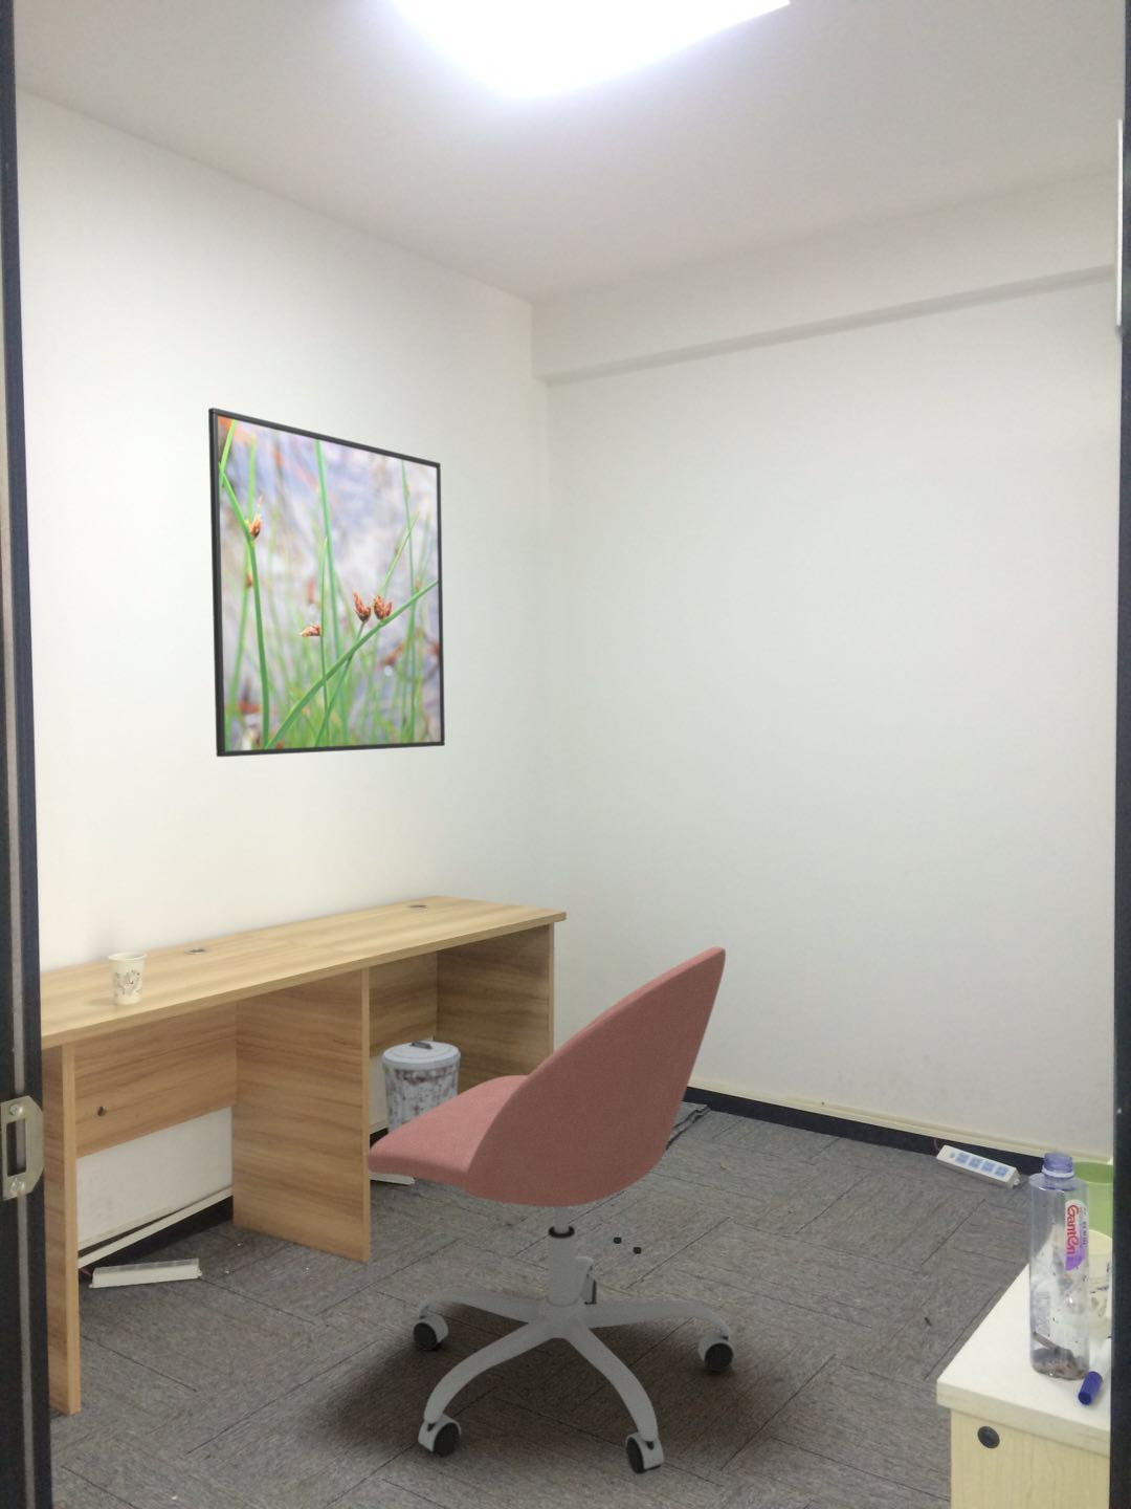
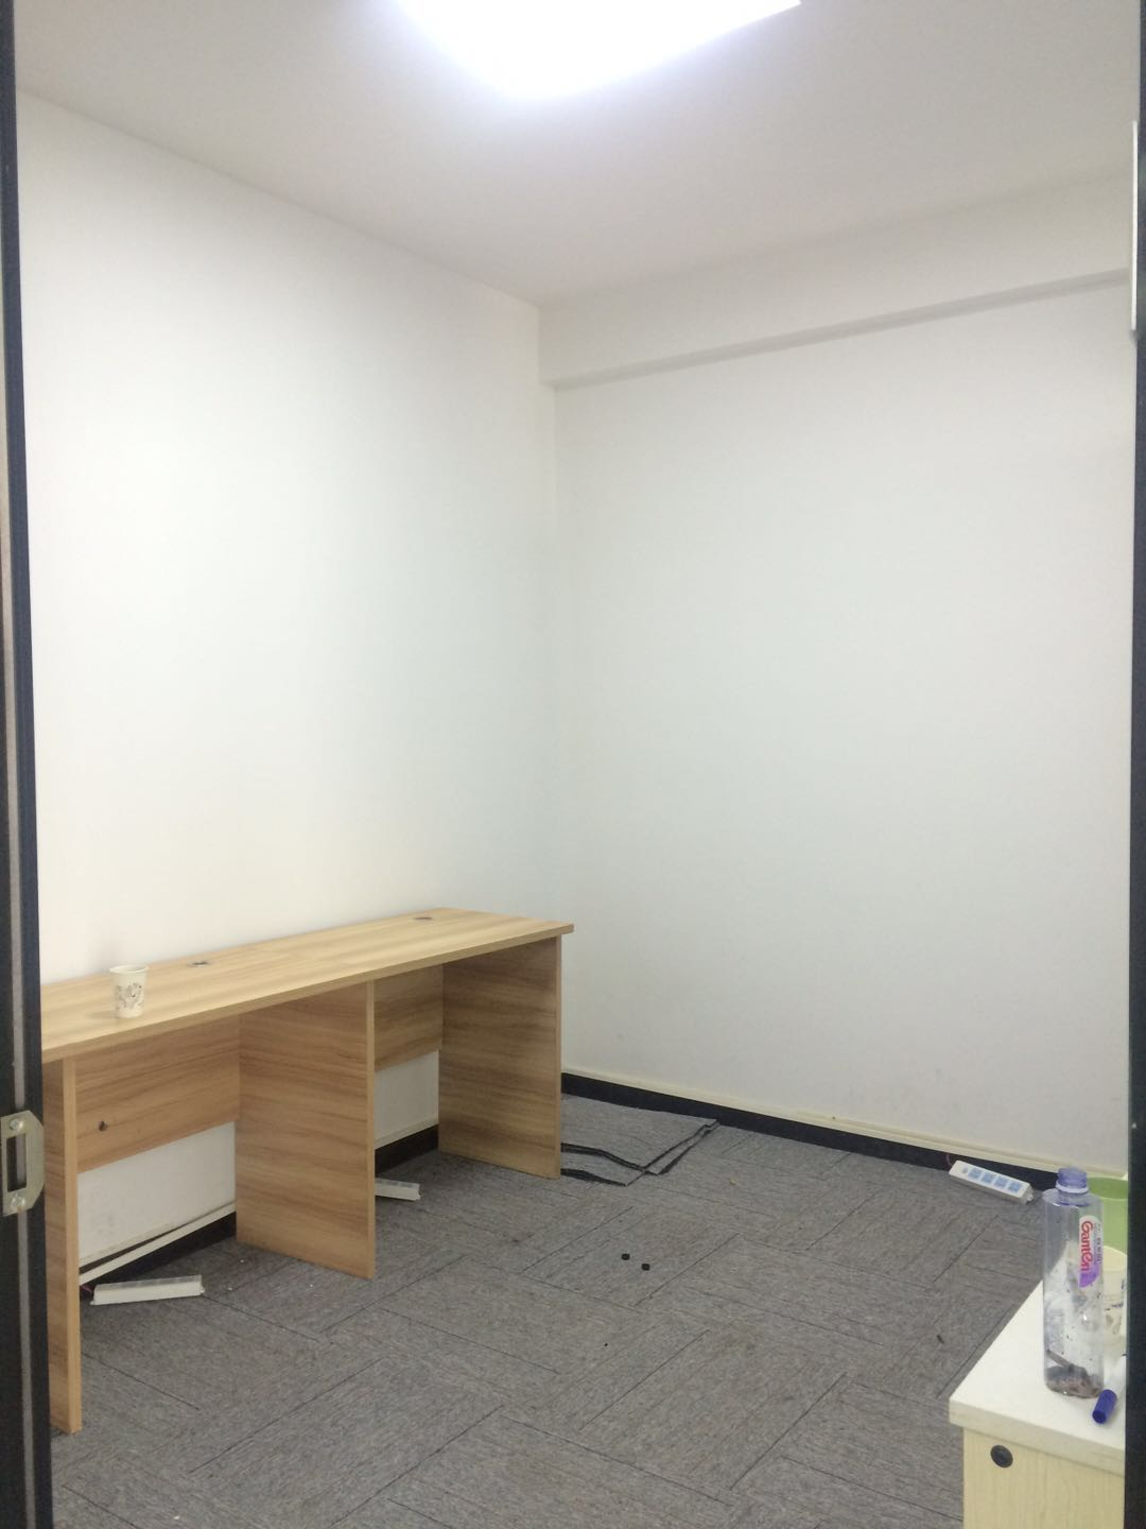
- trash can [380,1040,462,1134]
- office chair [366,946,737,1476]
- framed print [208,406,447,758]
